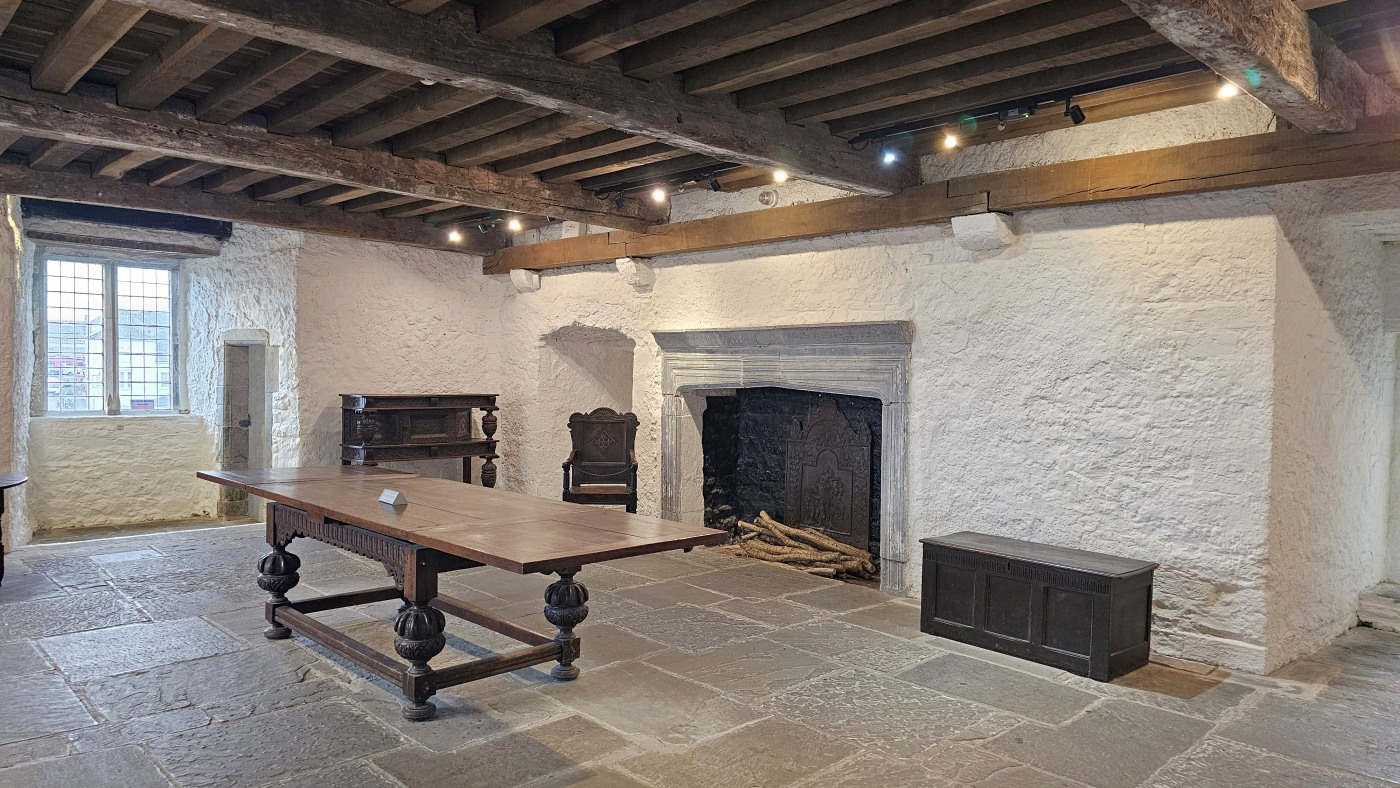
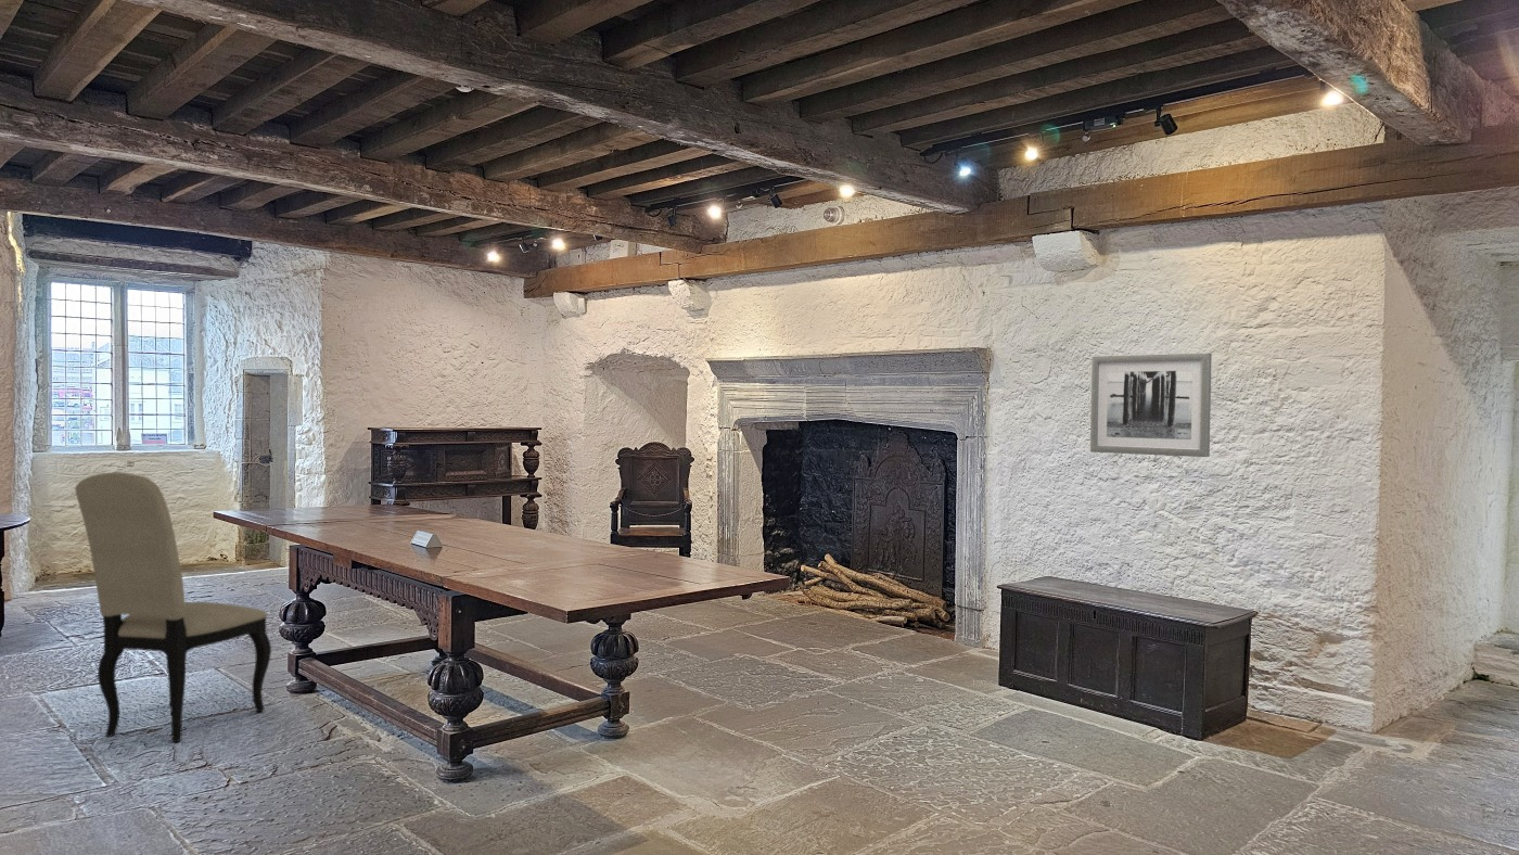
+ wall art [1089,352,1213,458]
+ dining chair [74,471,272,743]
